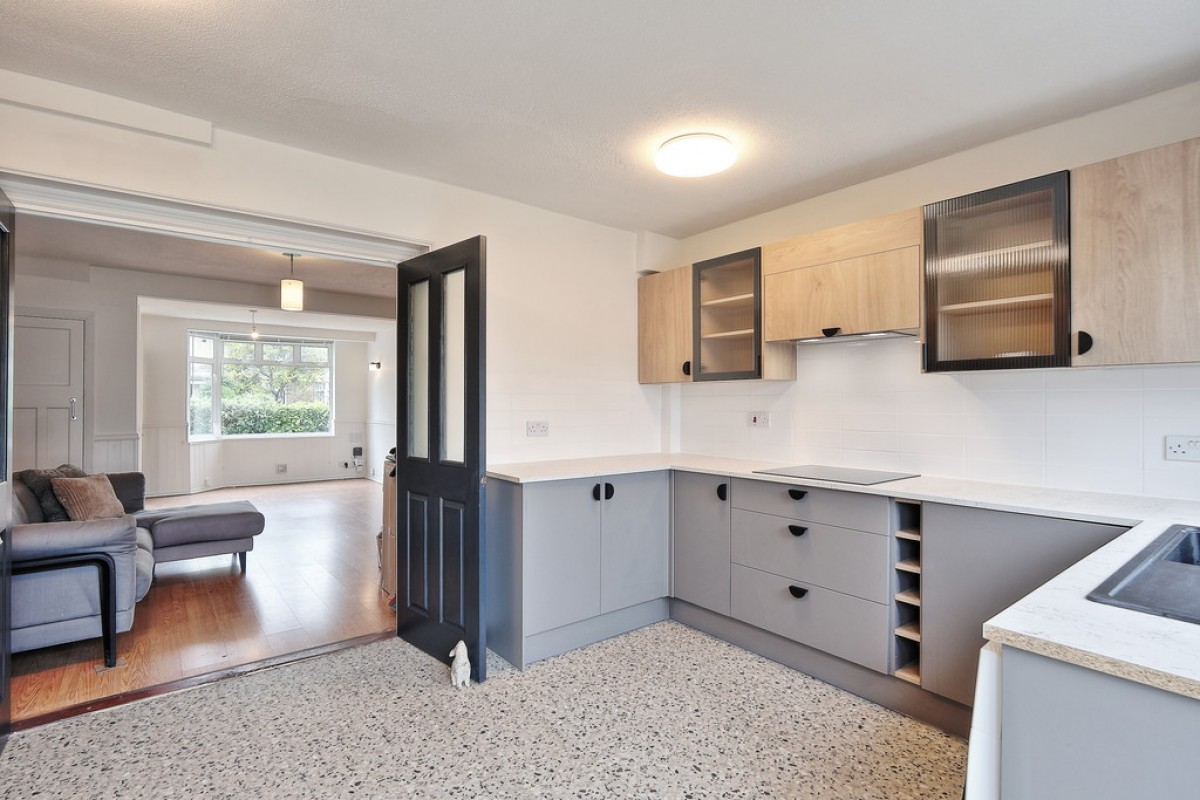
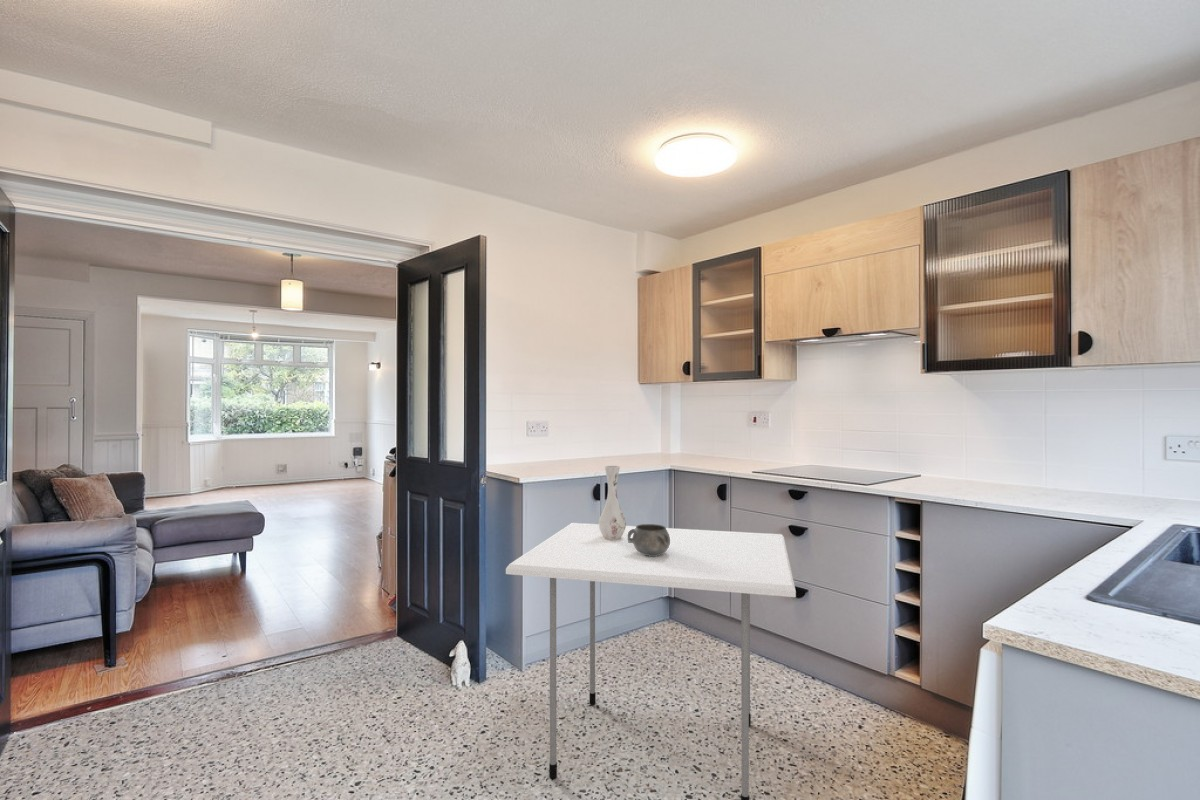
+ decorative bowl [628,523,670,556]
+ dining table [505,522,797,800]
+ vase [598,465,627,540]
